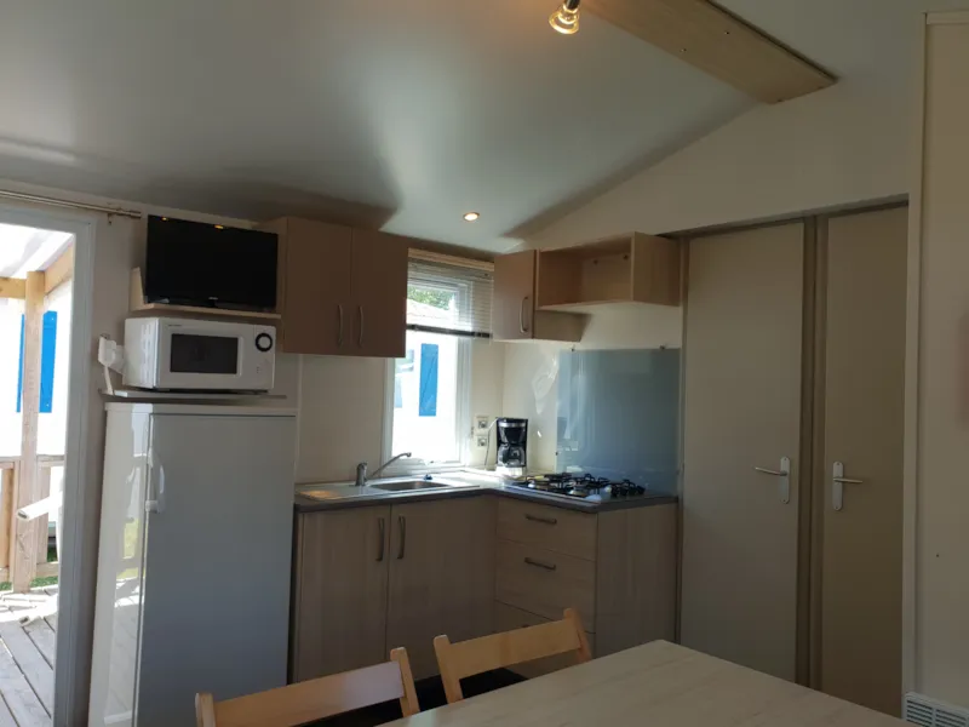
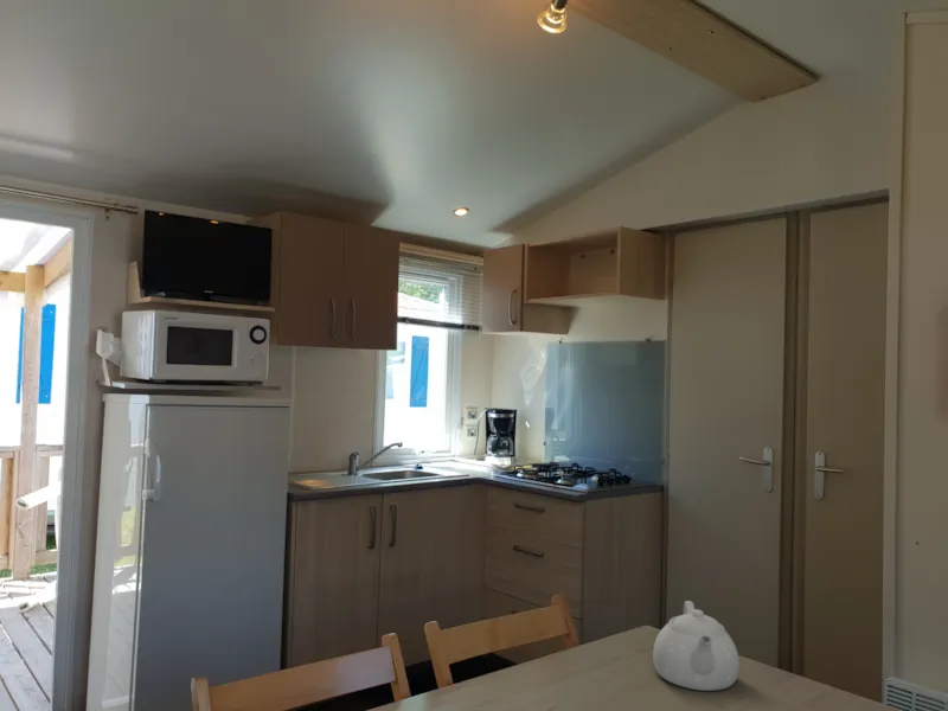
+ teapot [652,600,741,692]
